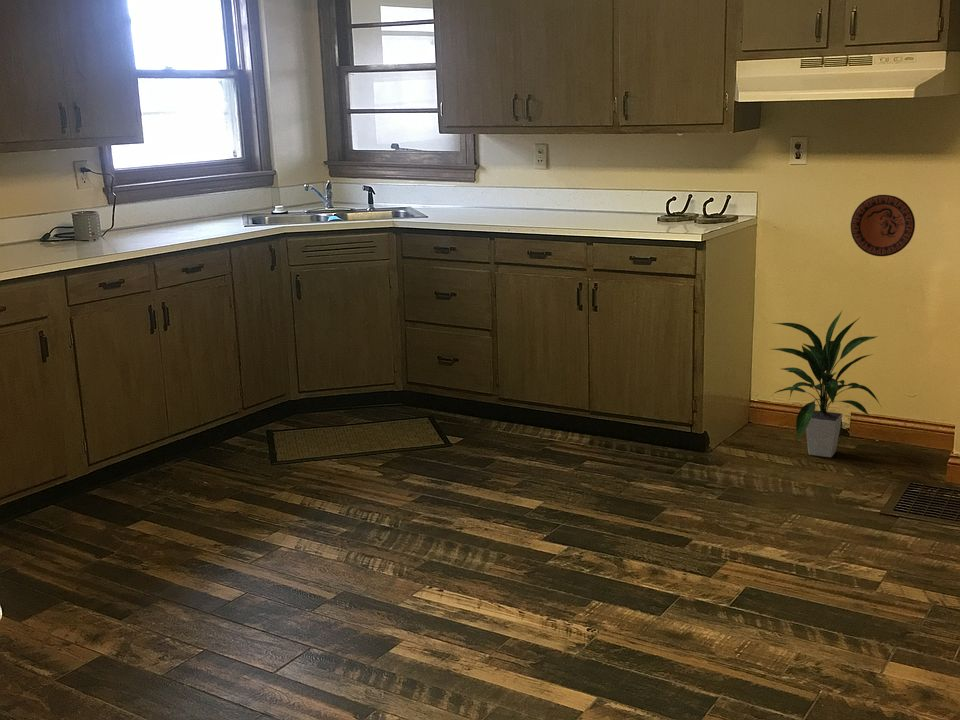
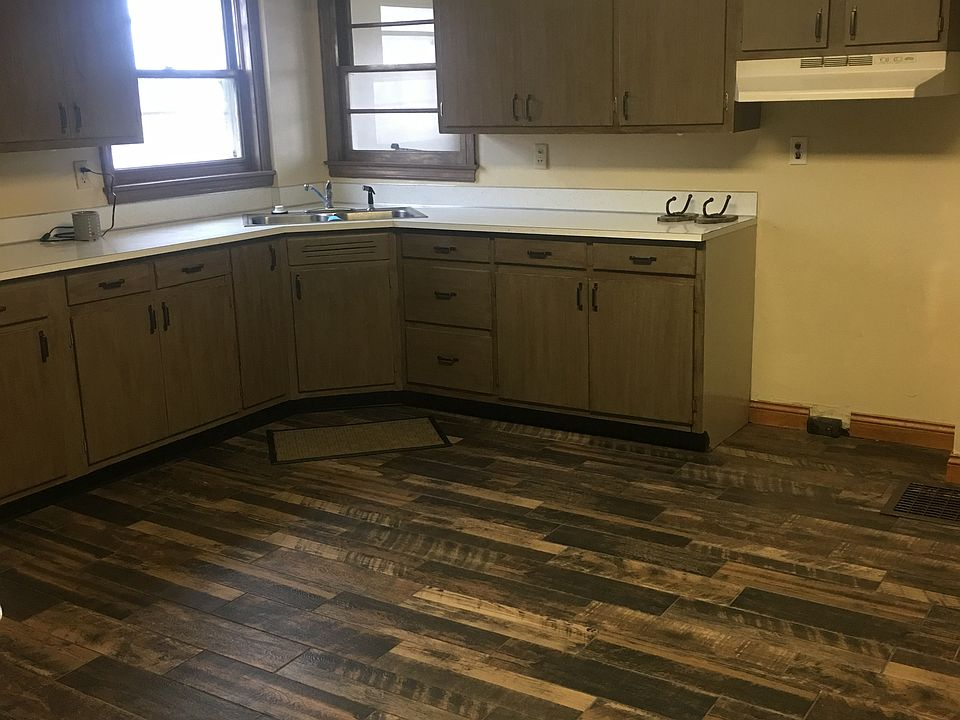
- indoor plant [770,310,882,458]
- decorative plate [850,194,916,257]
